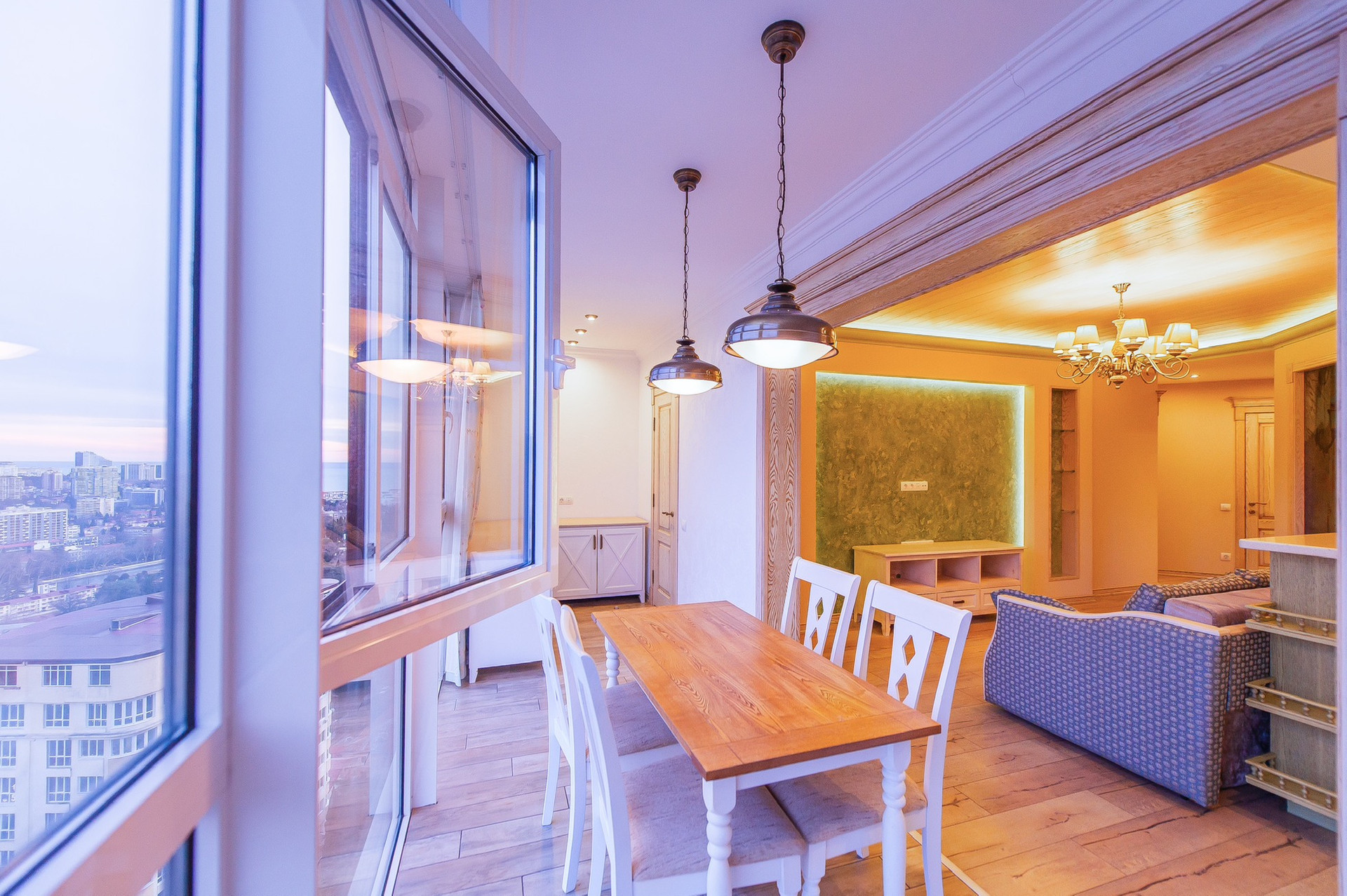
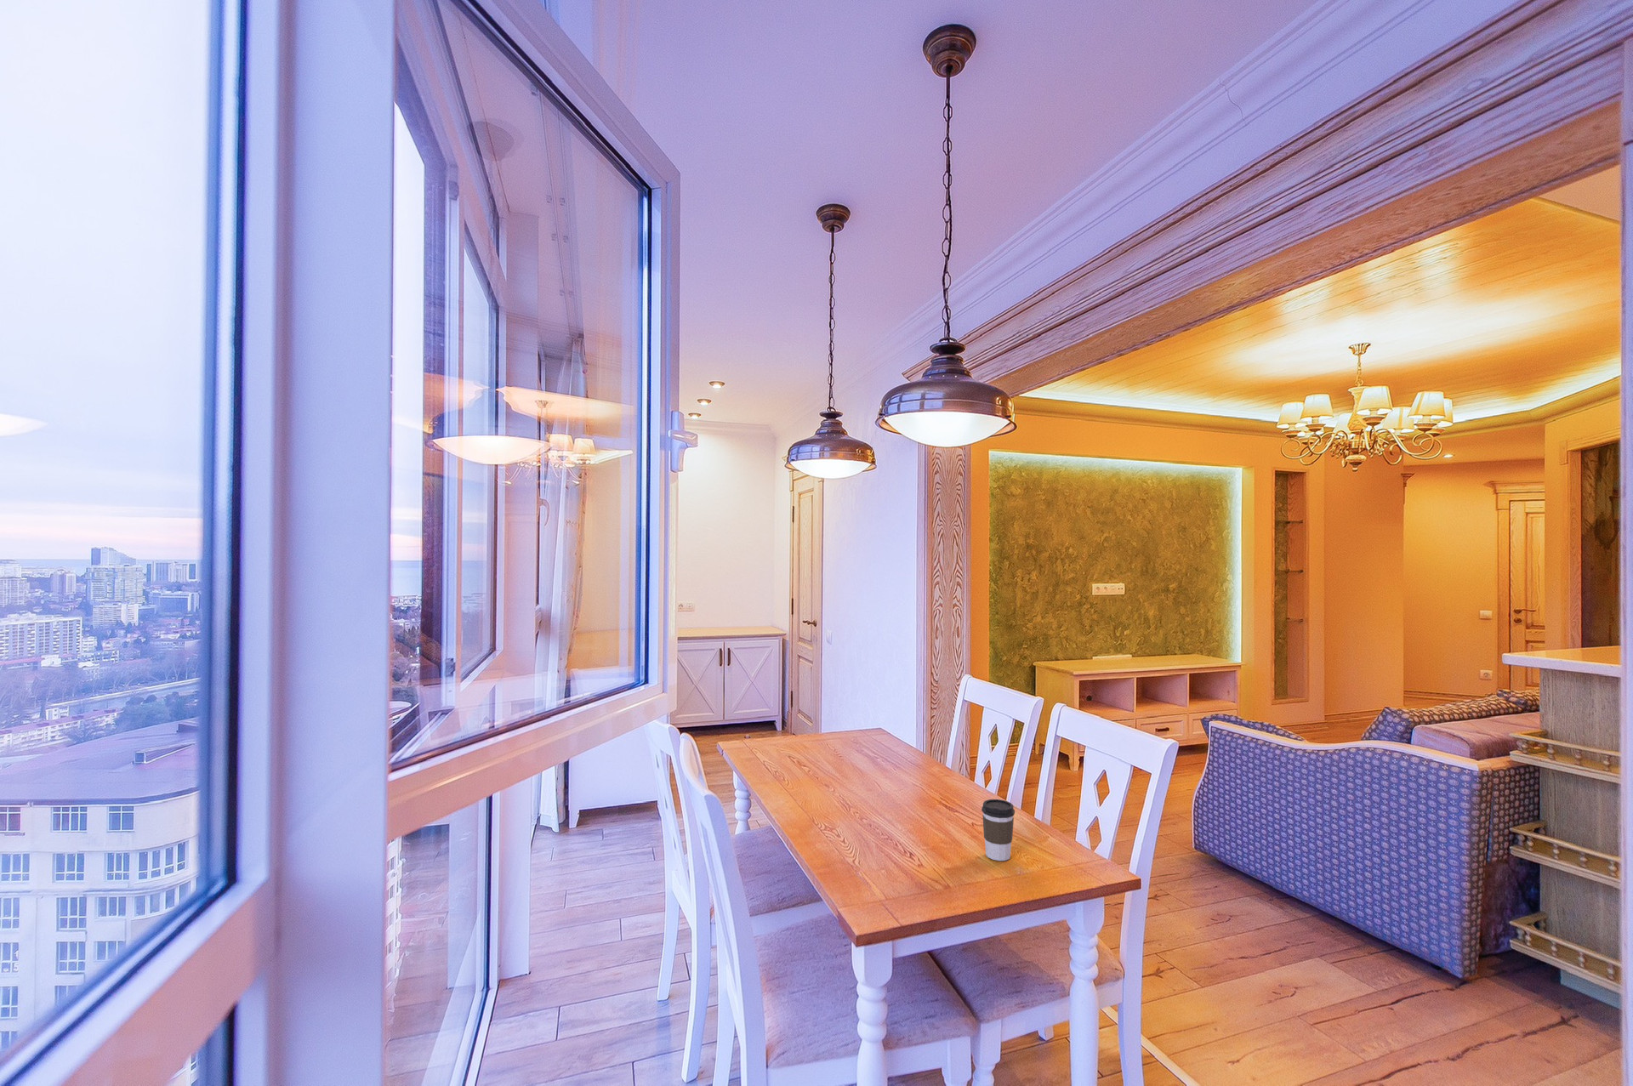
+ coffee cup [981,799,1016,862]
